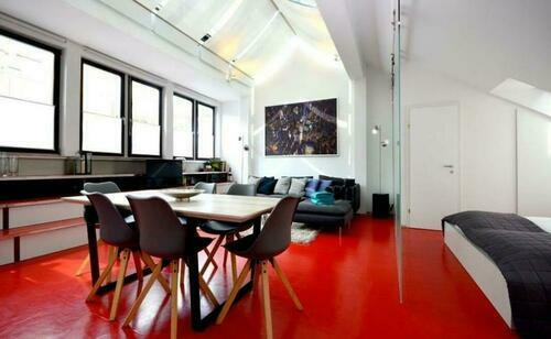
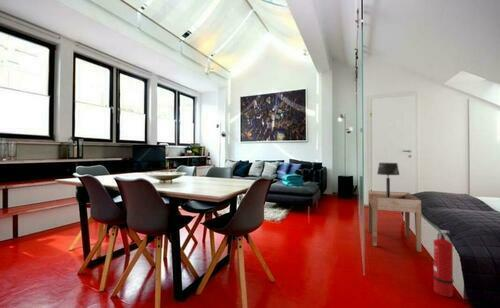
+ table lamp [376,162,401,198]
+ fire extinguisher [432,229,454,298]
+ side table [367,190,422,253]
